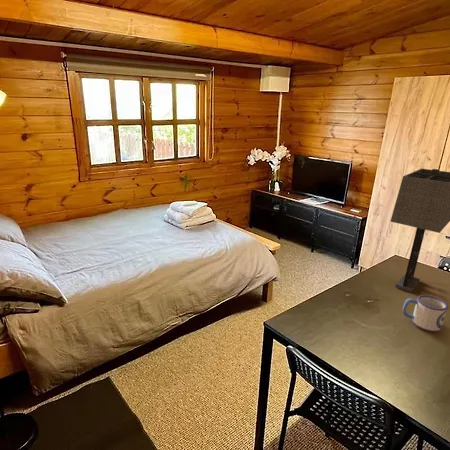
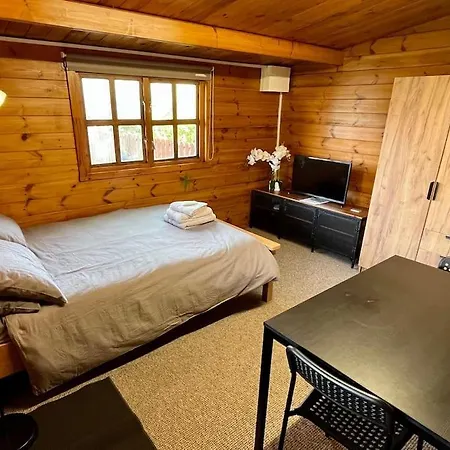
- table lamp [390,168,450,293]
- mug [402,294,449,333]
